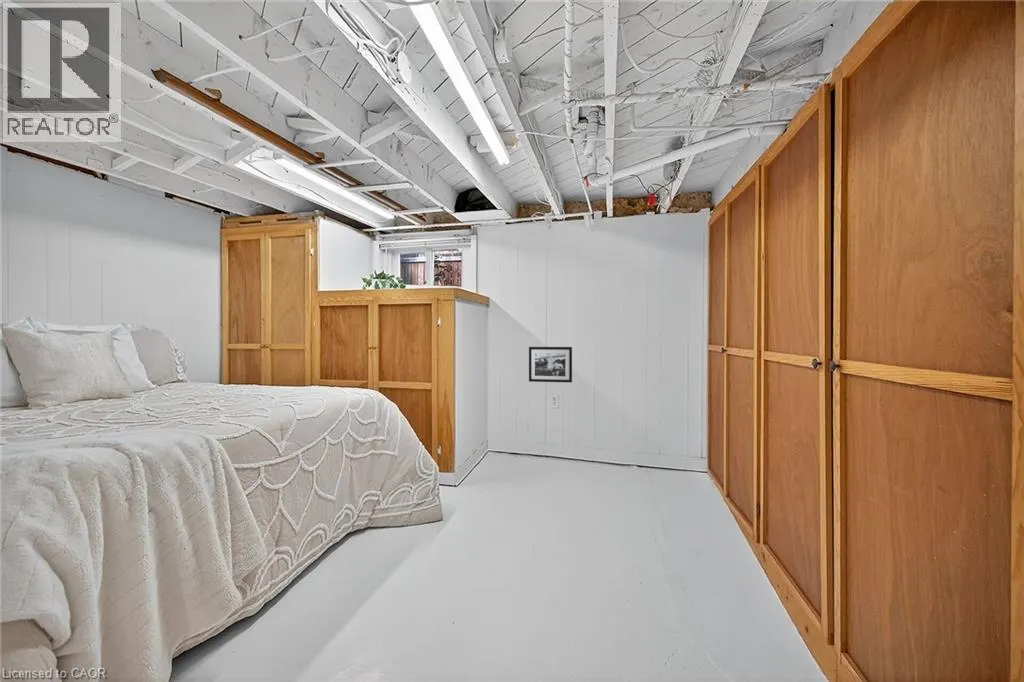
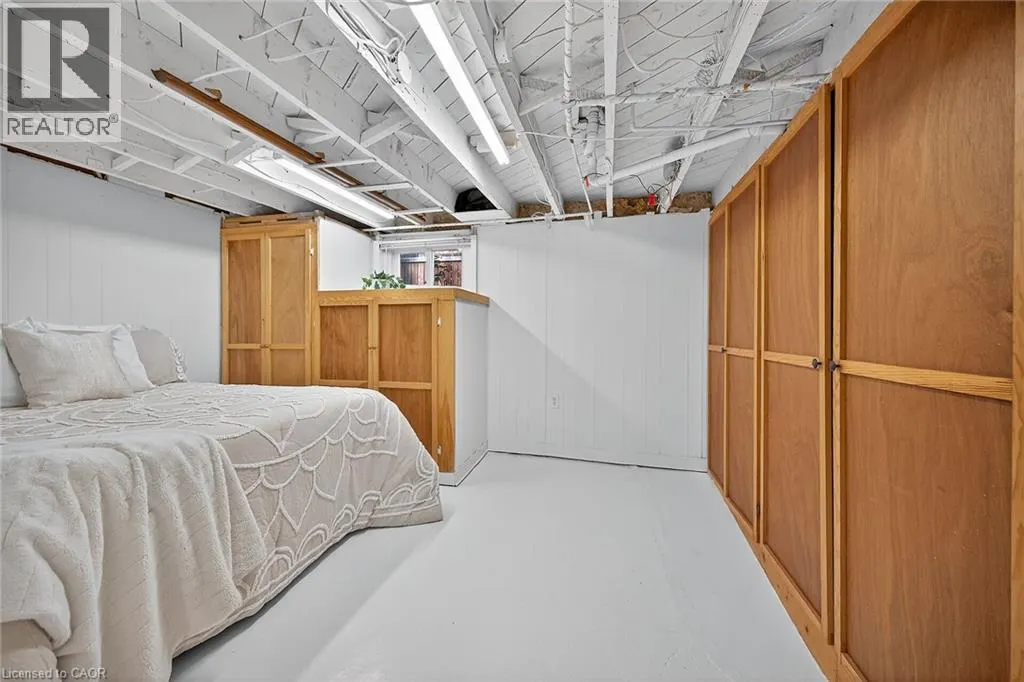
- picture frame [528,346,573,384]
